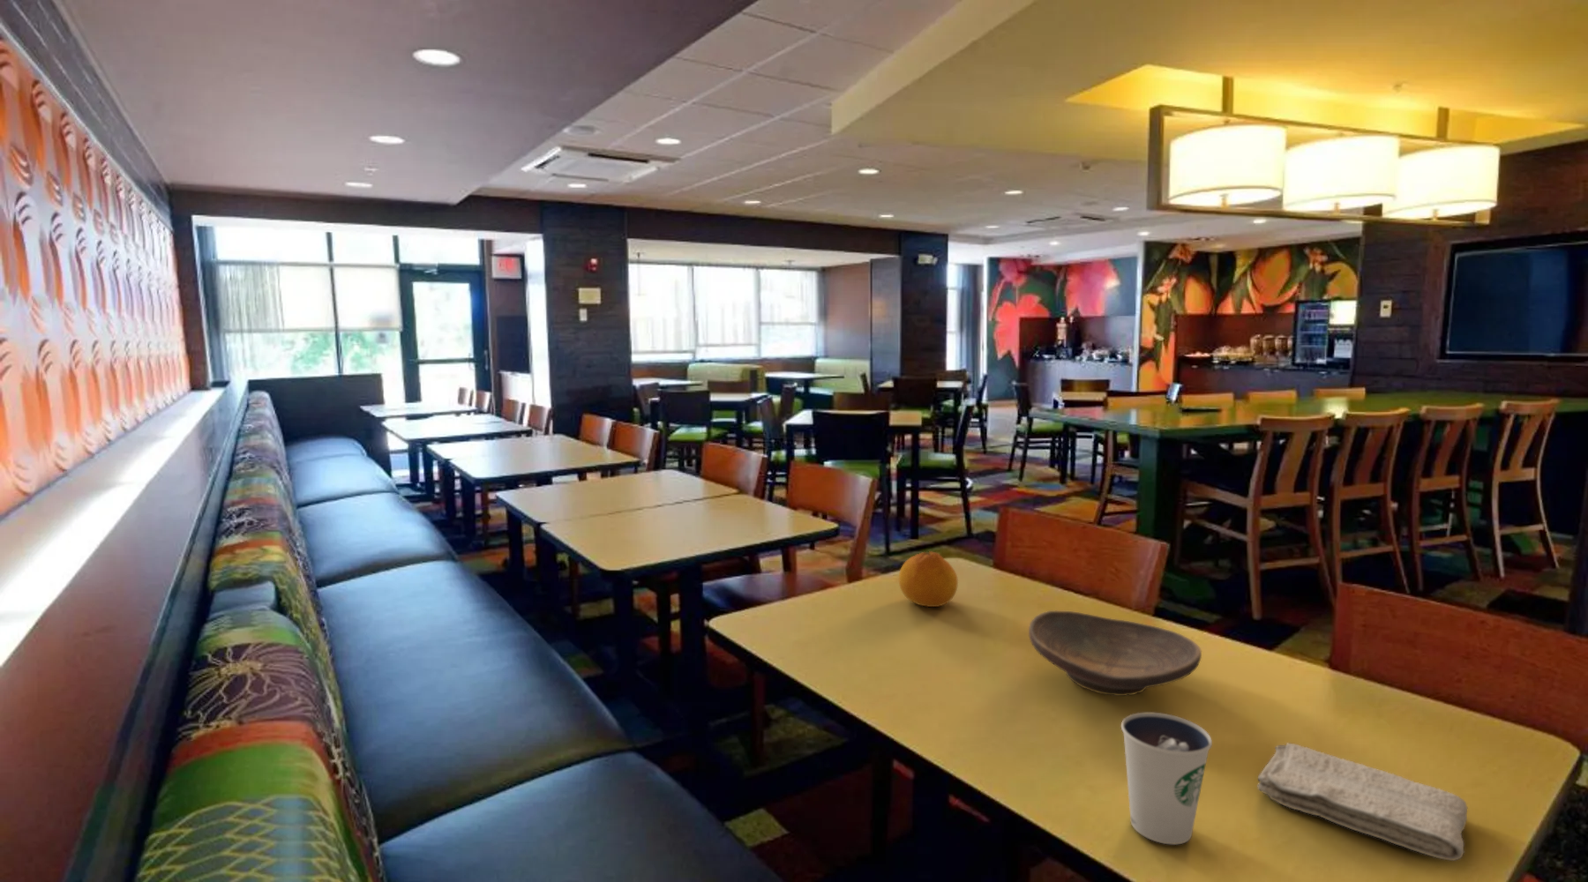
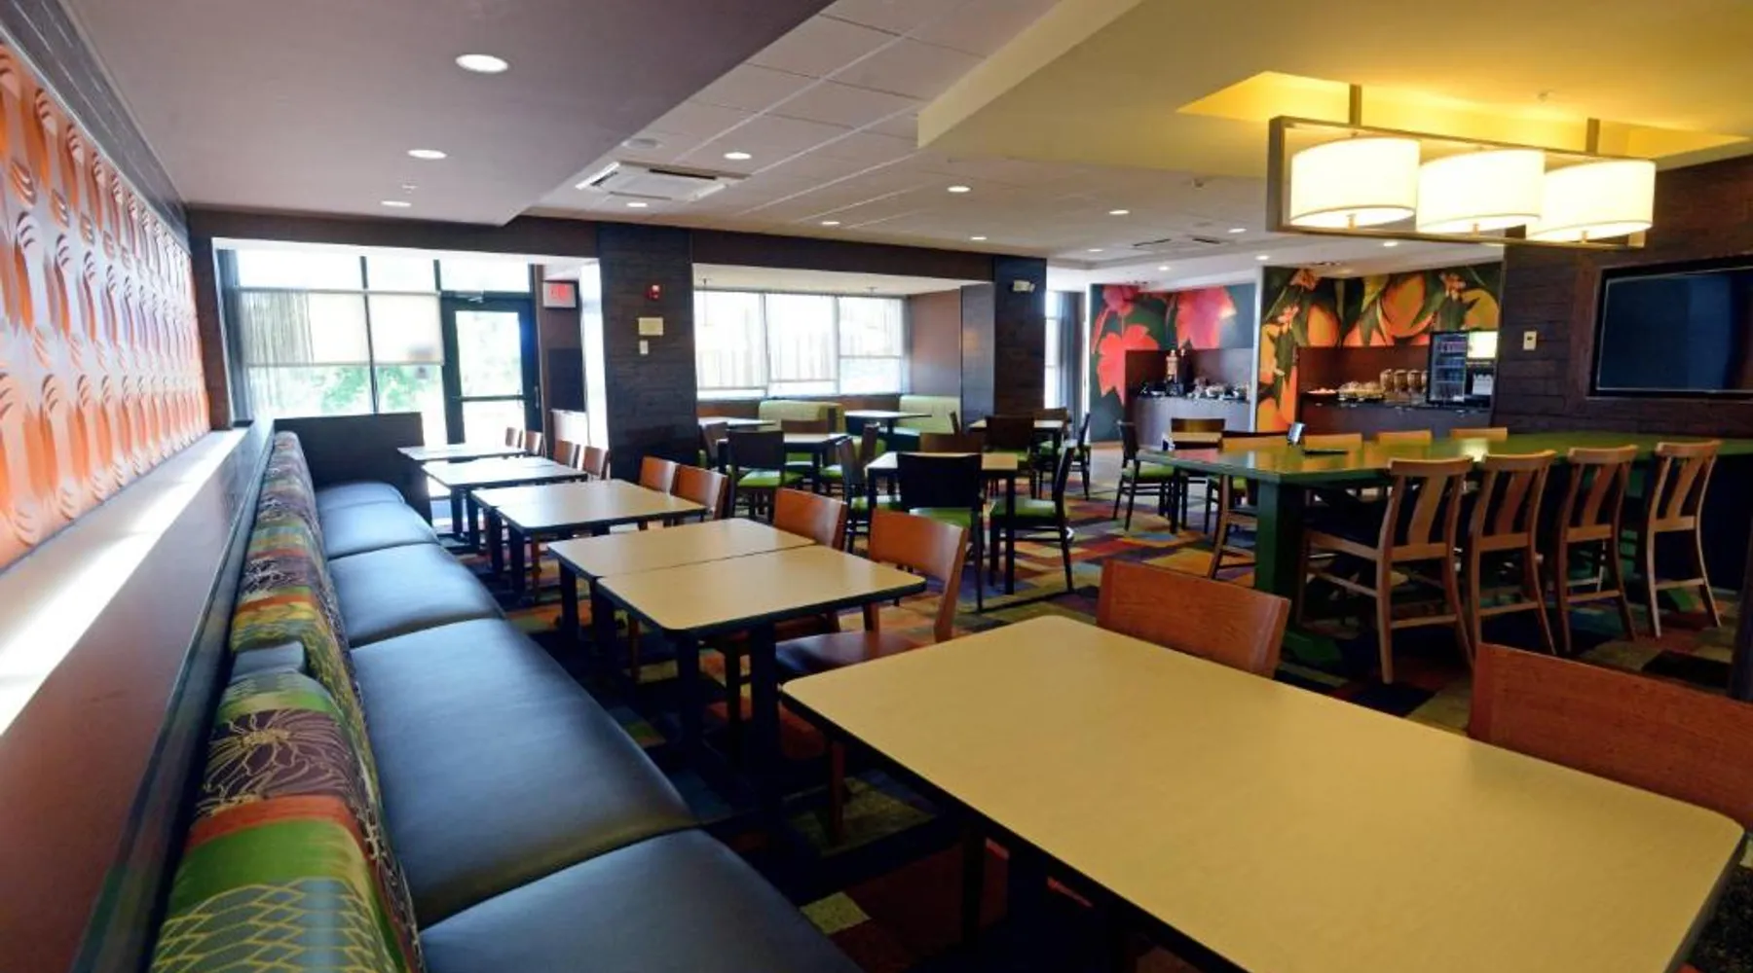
- washcloth [1257,743,1469,861]
- fruit [898,551,959,607]
- decorative bowl [1028,609,1202,696]
- dixie cup [1121,711,1213,845]
